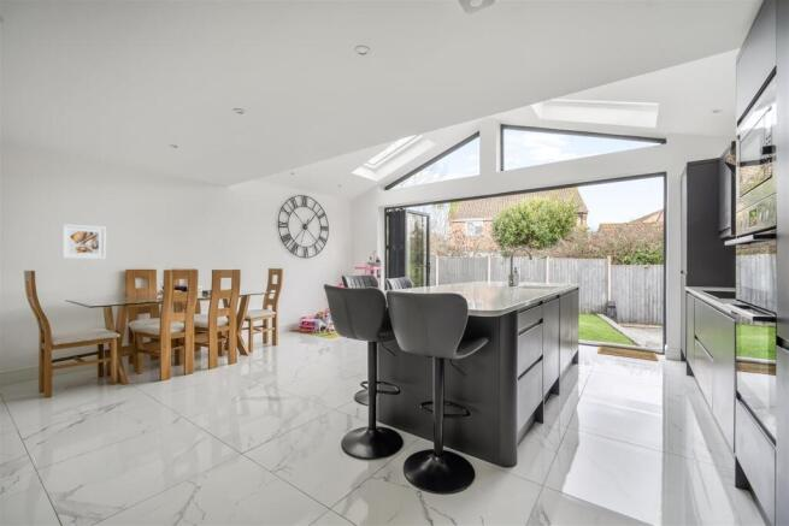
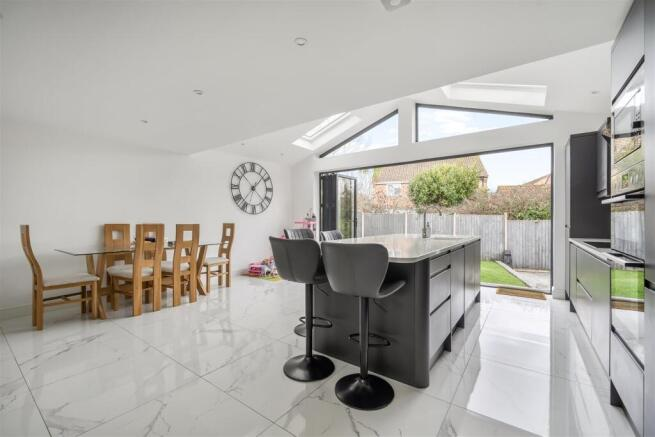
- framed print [60,223,107,260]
